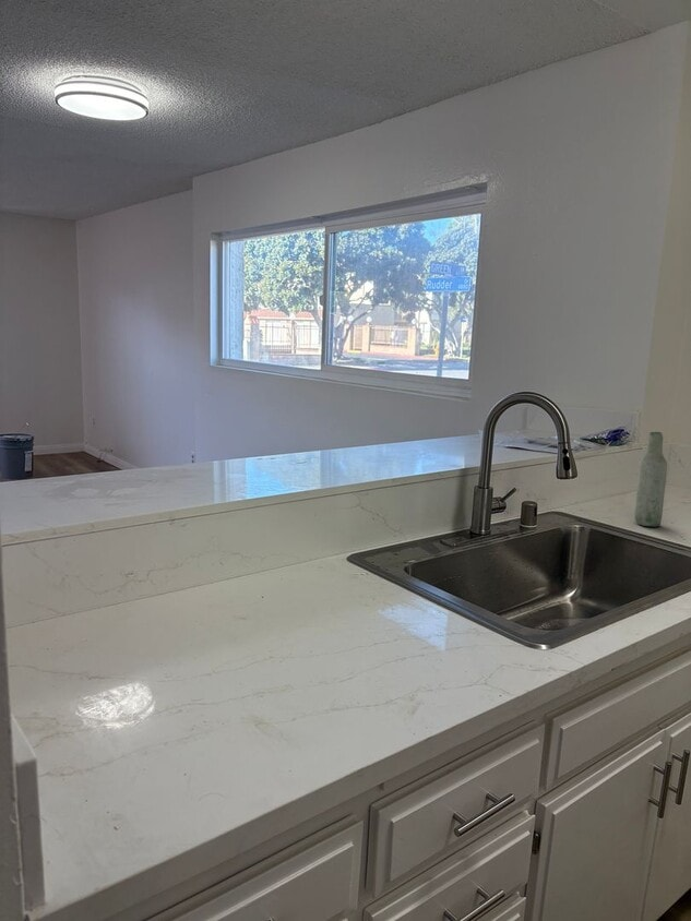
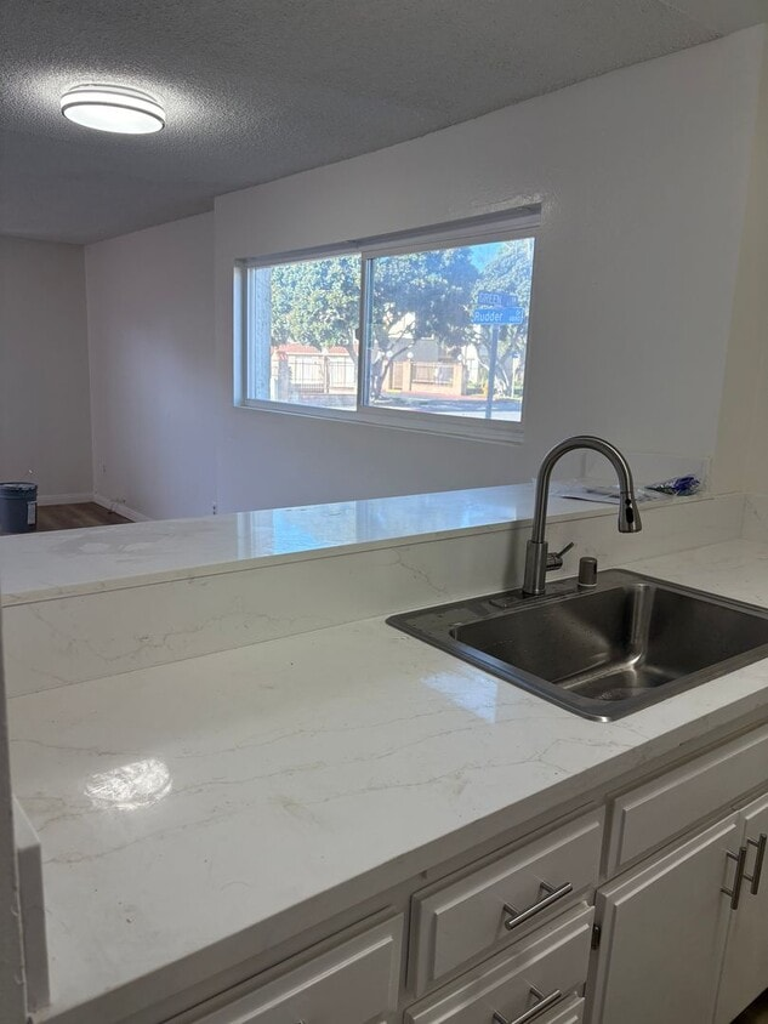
- bottle [633,431,668,528]
